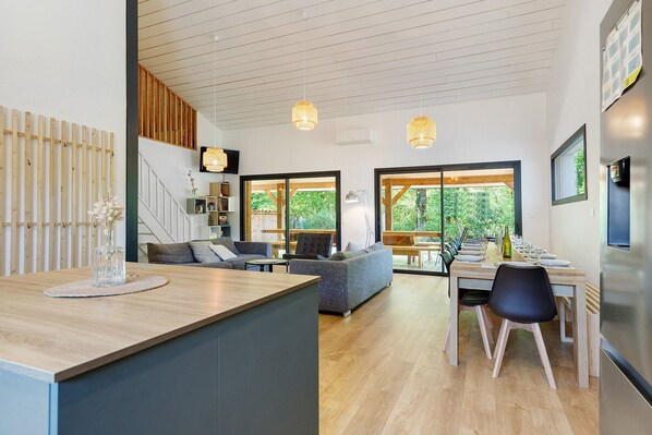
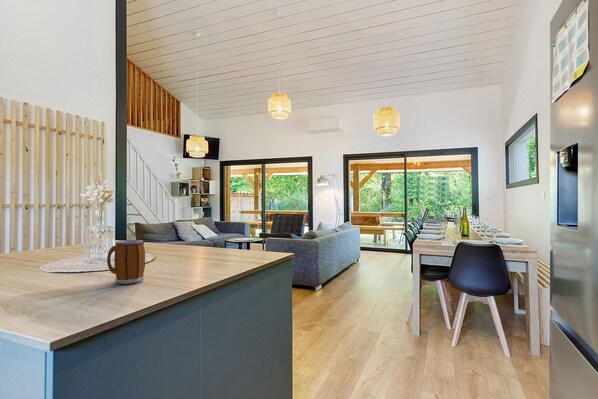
+ mug [106,239,146,285]
